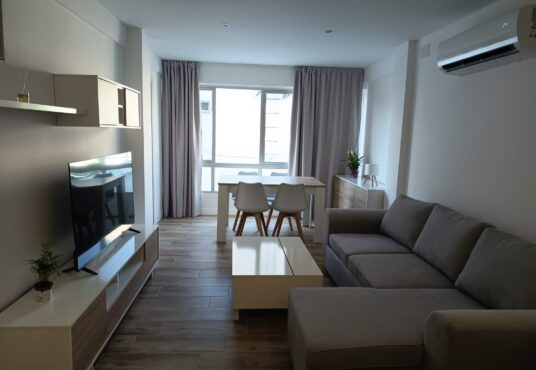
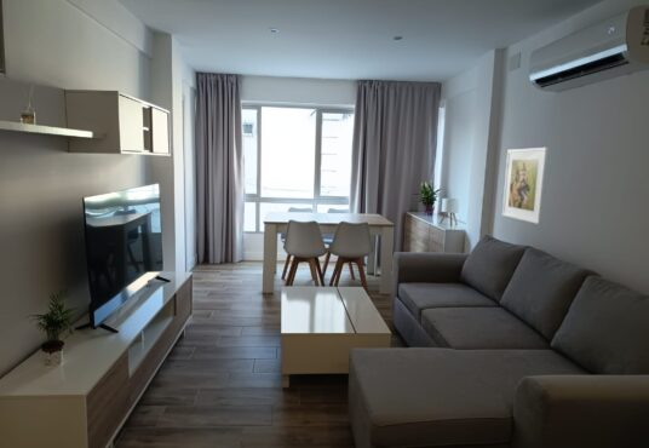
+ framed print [501,147,550,225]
